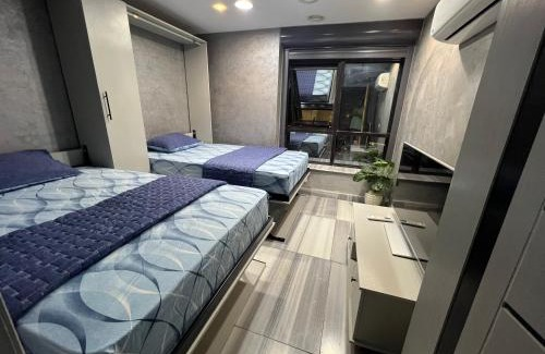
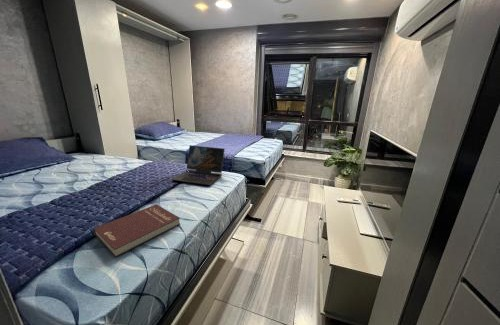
+ book [93,203,181,258]
+ laptop [170,144,226,186]
